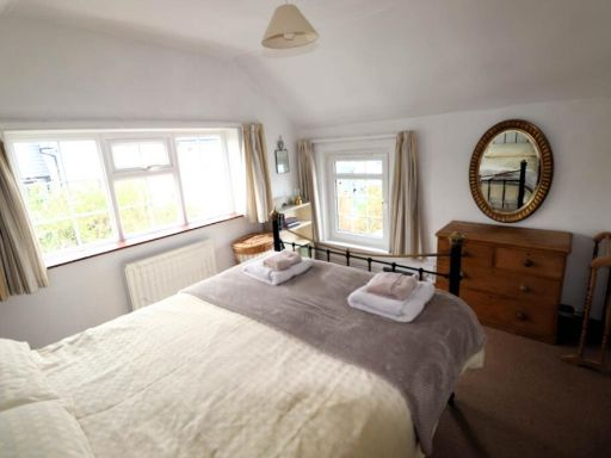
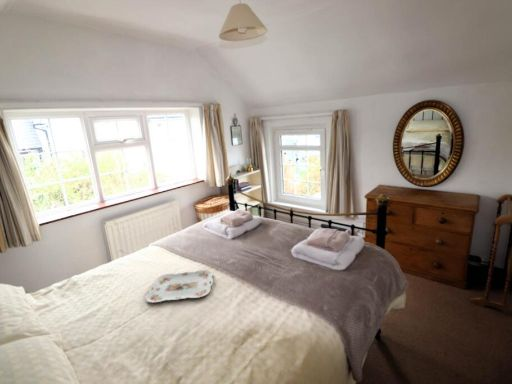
+ serving tray [145,269,215,304]
